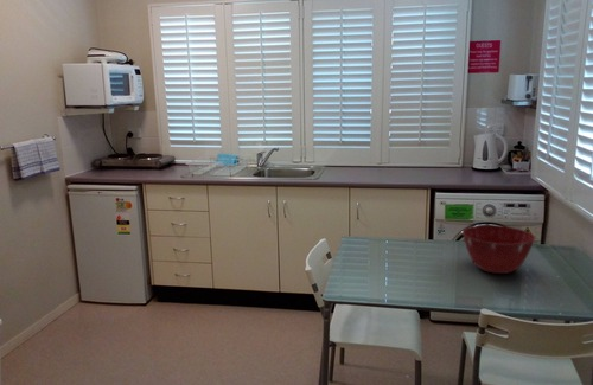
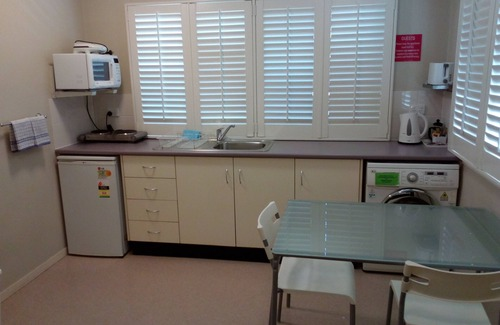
- mixing bowl [461,224,537,275]
